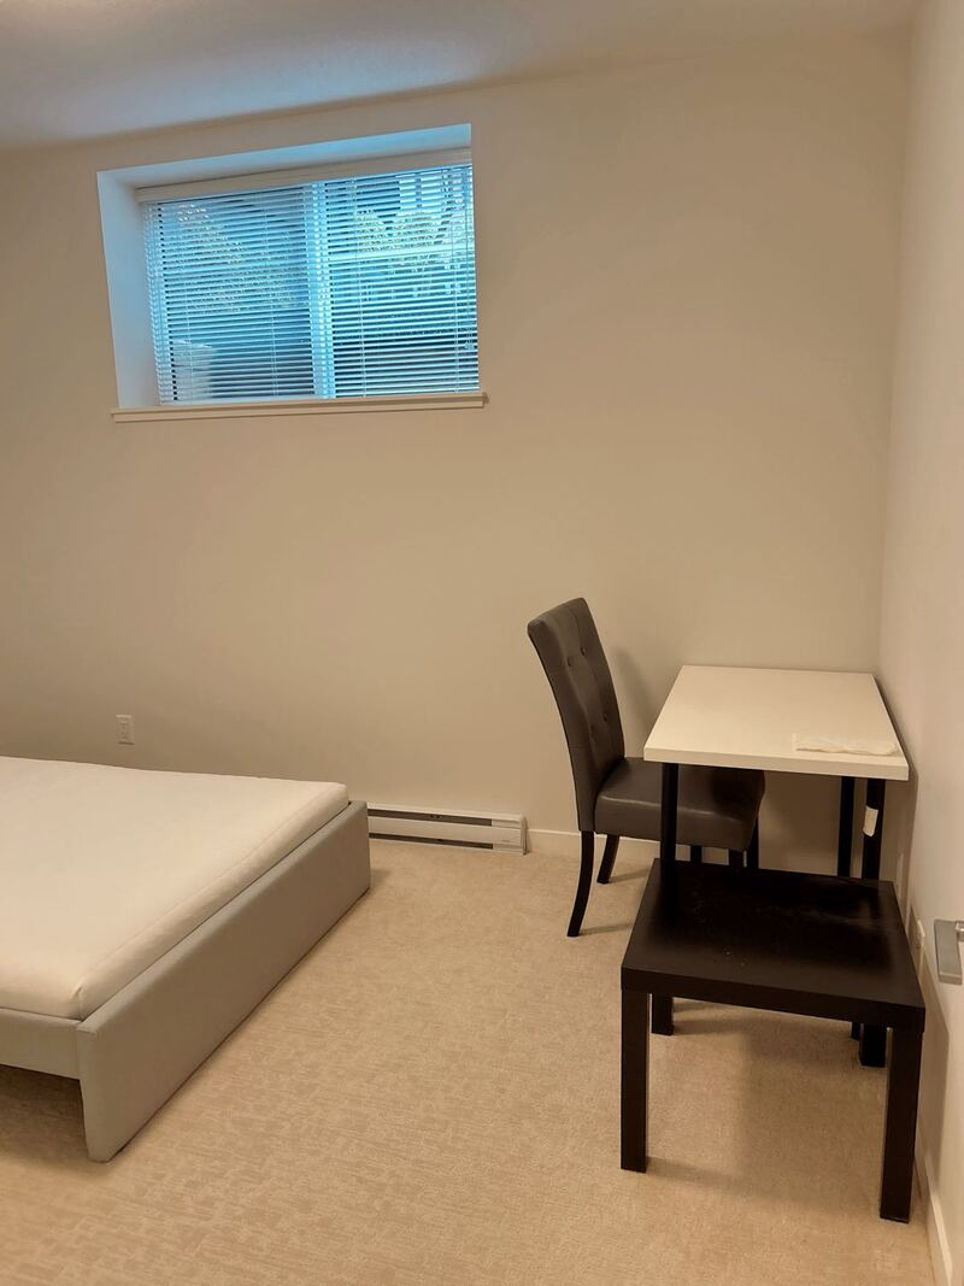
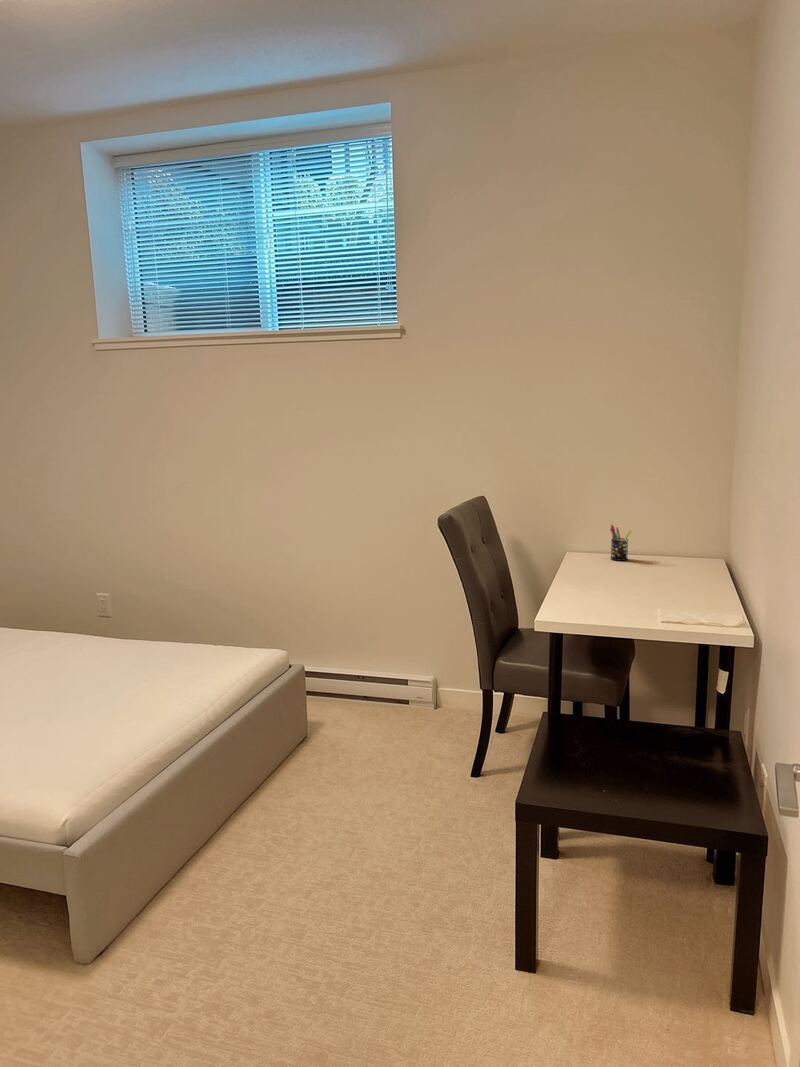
+ pen holder [609,524,632,562]
